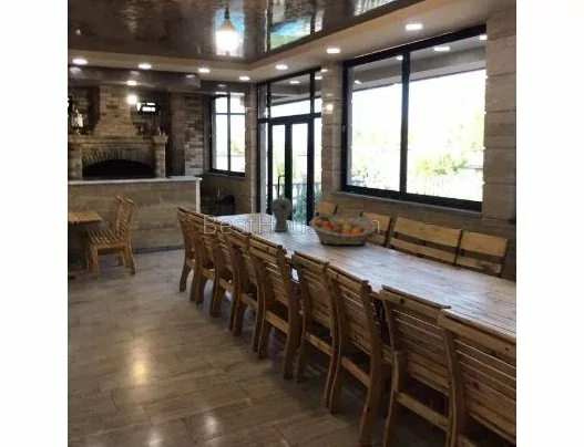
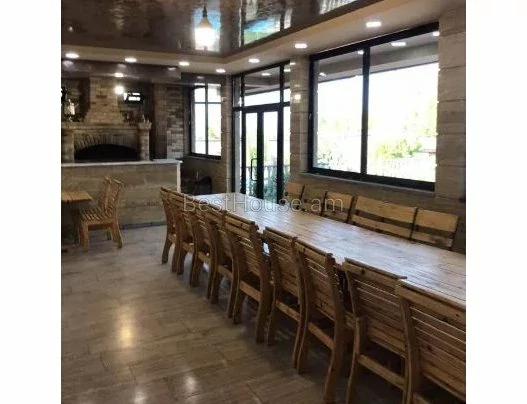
- vase [269,194,293,232]
- fruit basket [310,215,377,246]
